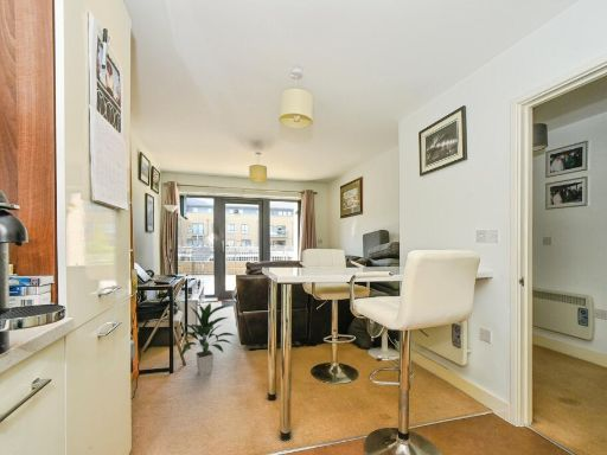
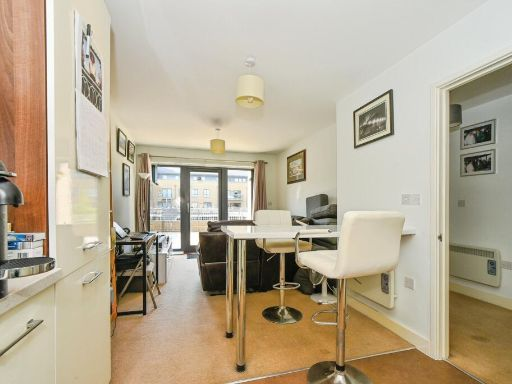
- indoor plant [179,302,235,377]
